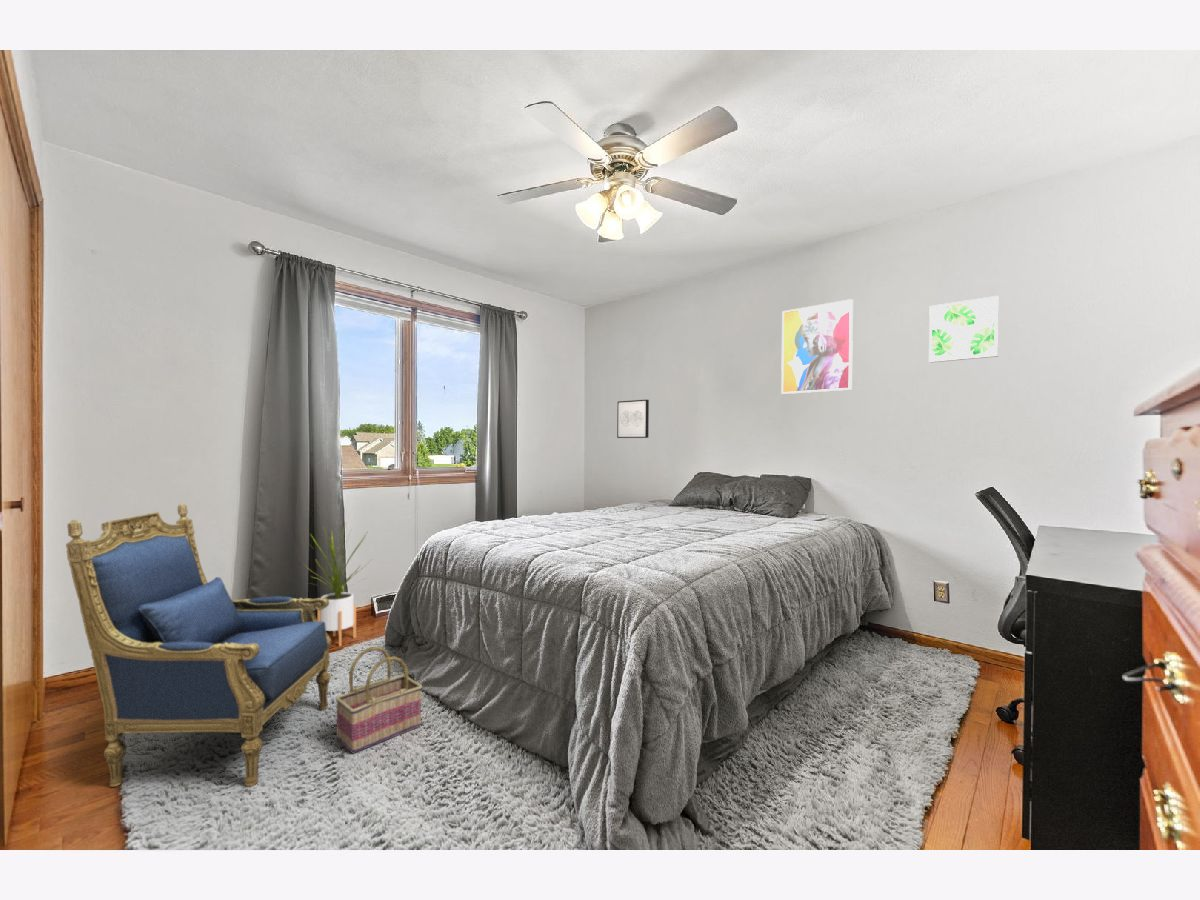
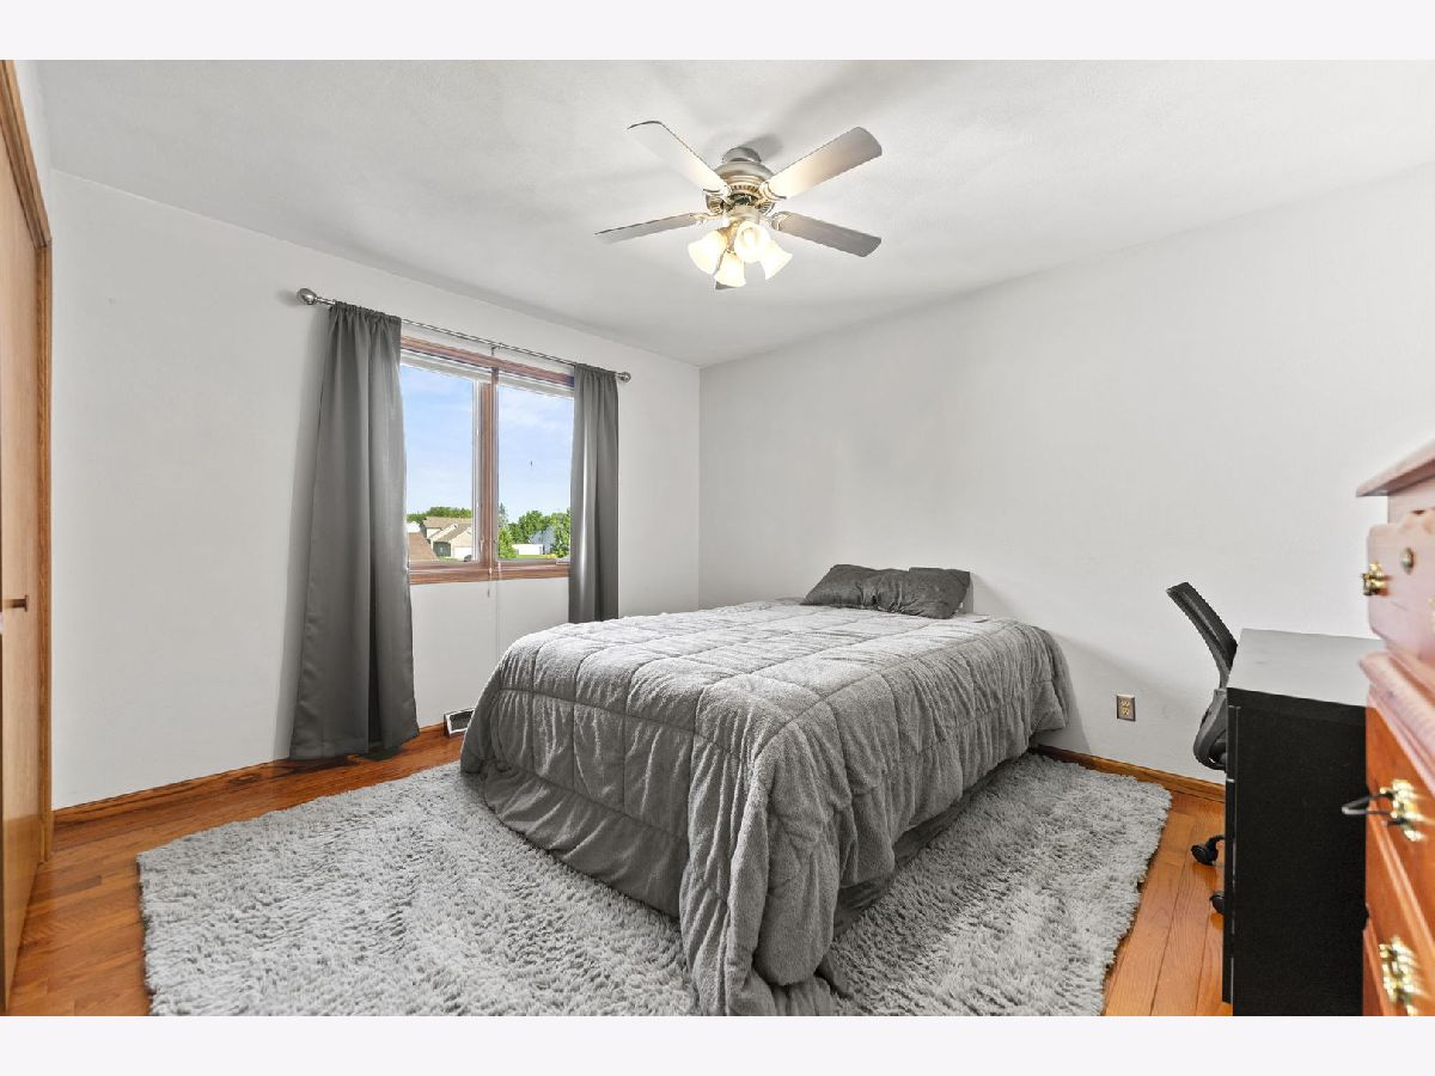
- wall art [780,298,854,395]
- wall art [616,399,650,439]
- basket [334,646,423,754]
- house plant [302,523,373,647]
- armchair [65,502,332,788]
- wall art [928,295,1000,364]
